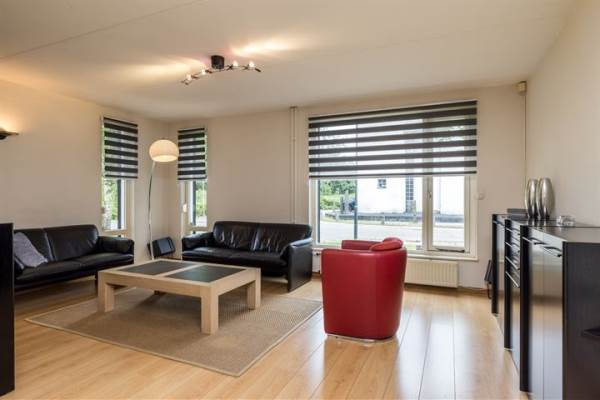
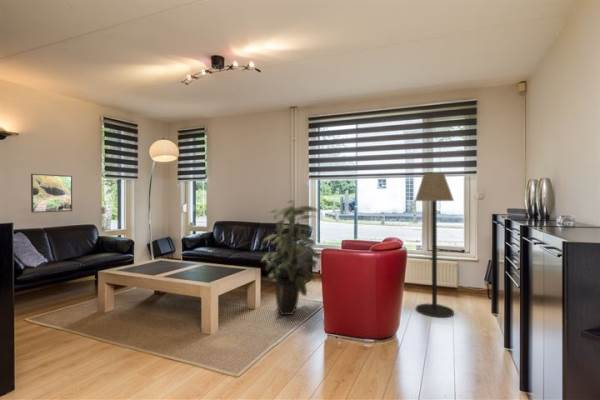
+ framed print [30,173,73,214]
+ indoor plant [260,199,321,316]
+ floor lamp [414,172,455,318]
